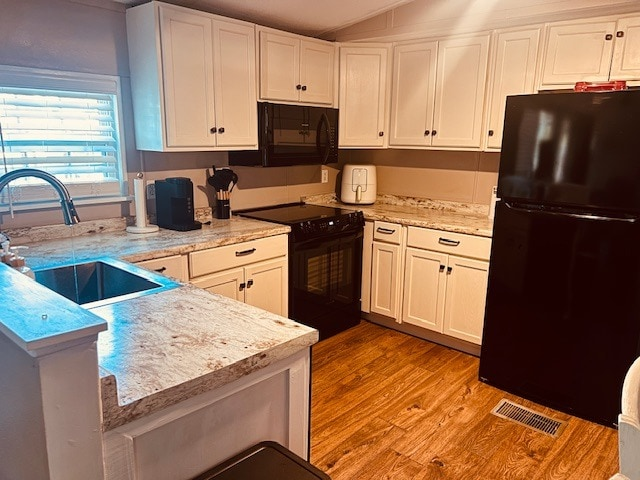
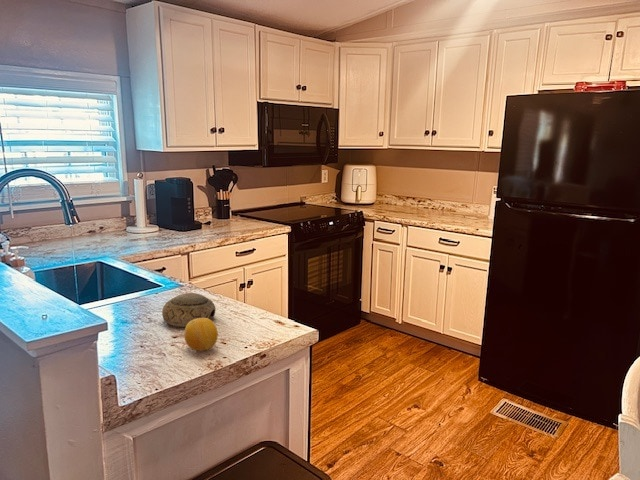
+ bowl [161,292,217,328]
+ fruit [183,318,219,352]
